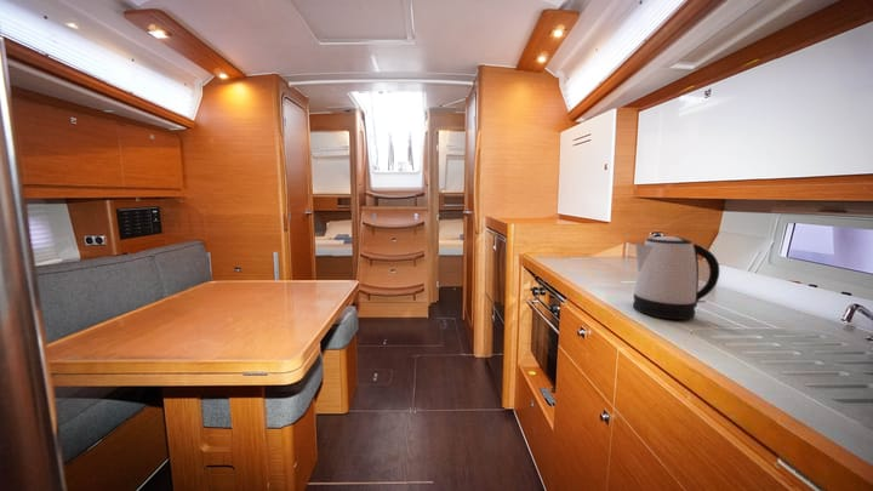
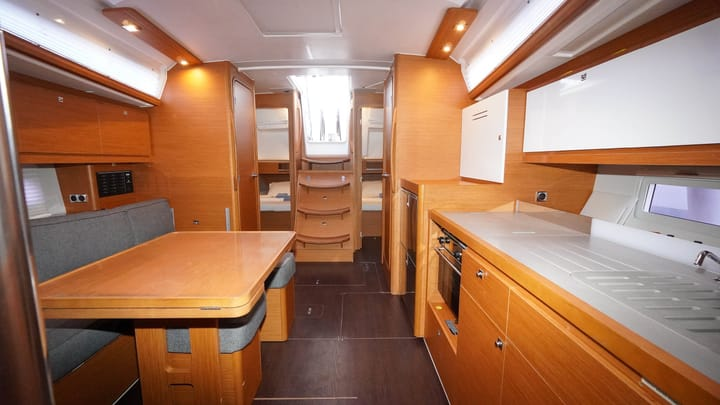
- kettle [632,235,720,321]
